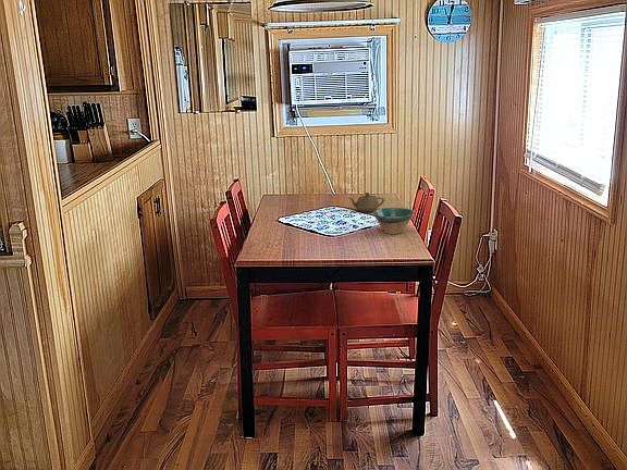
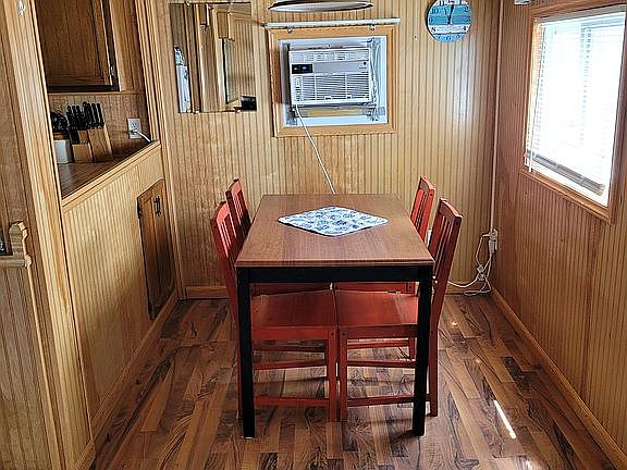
- bowl [372,207,415,235]
- teapot [348,191,385,213]
